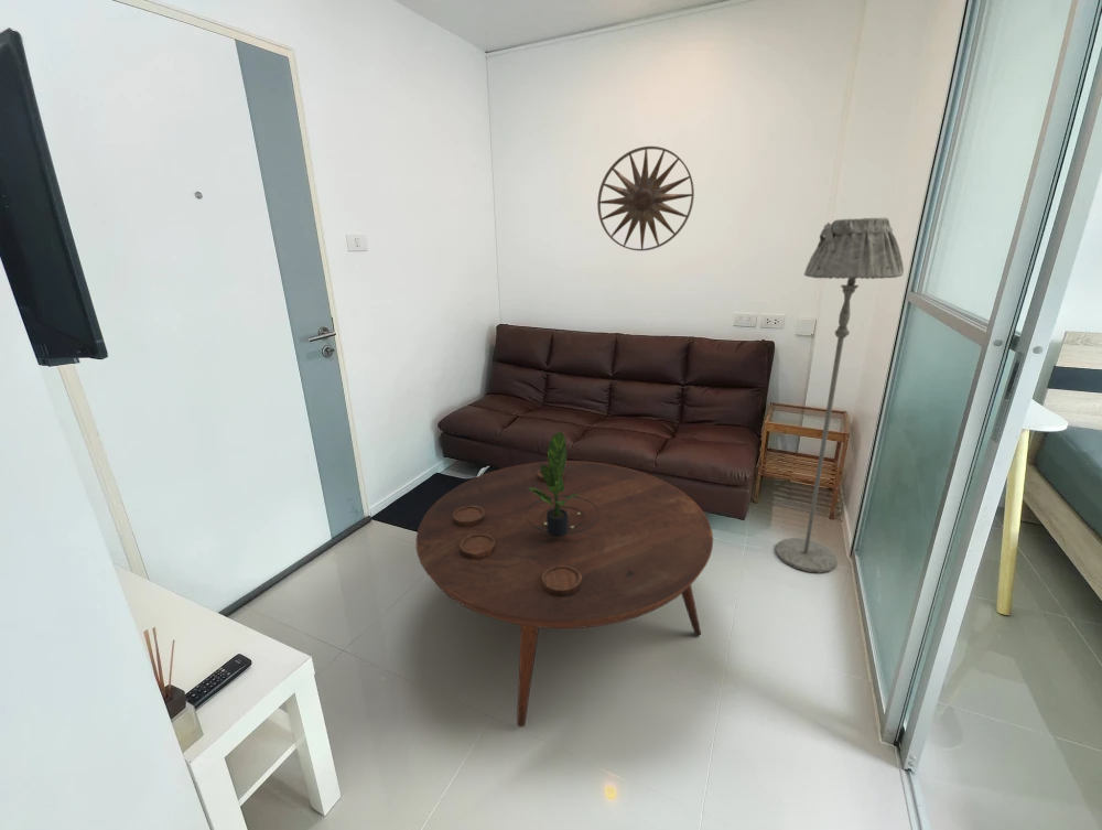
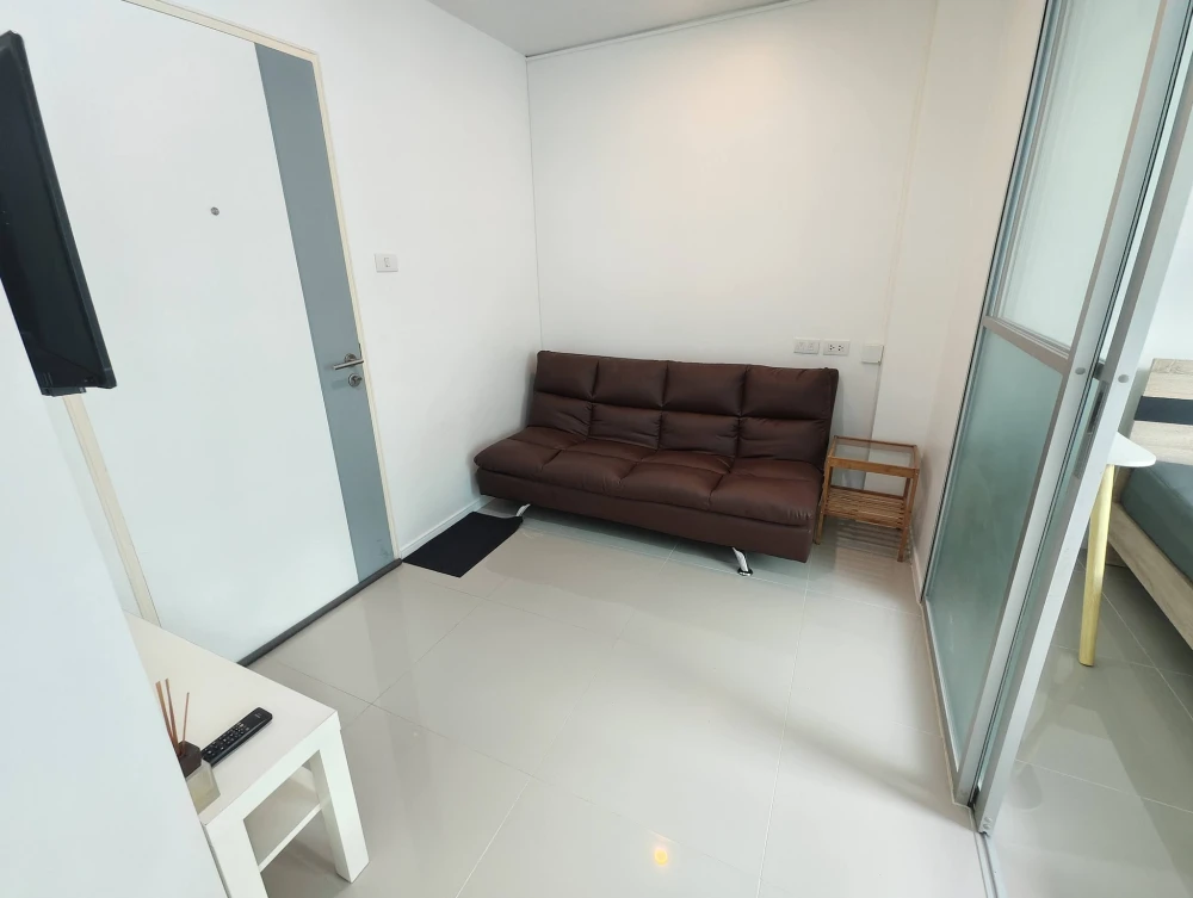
- coffee table [415,460,714,729]
- wall art [596,145,695,252]
- potted plant [528,429,579,537]
- floor lamp [775,216,905,574]
